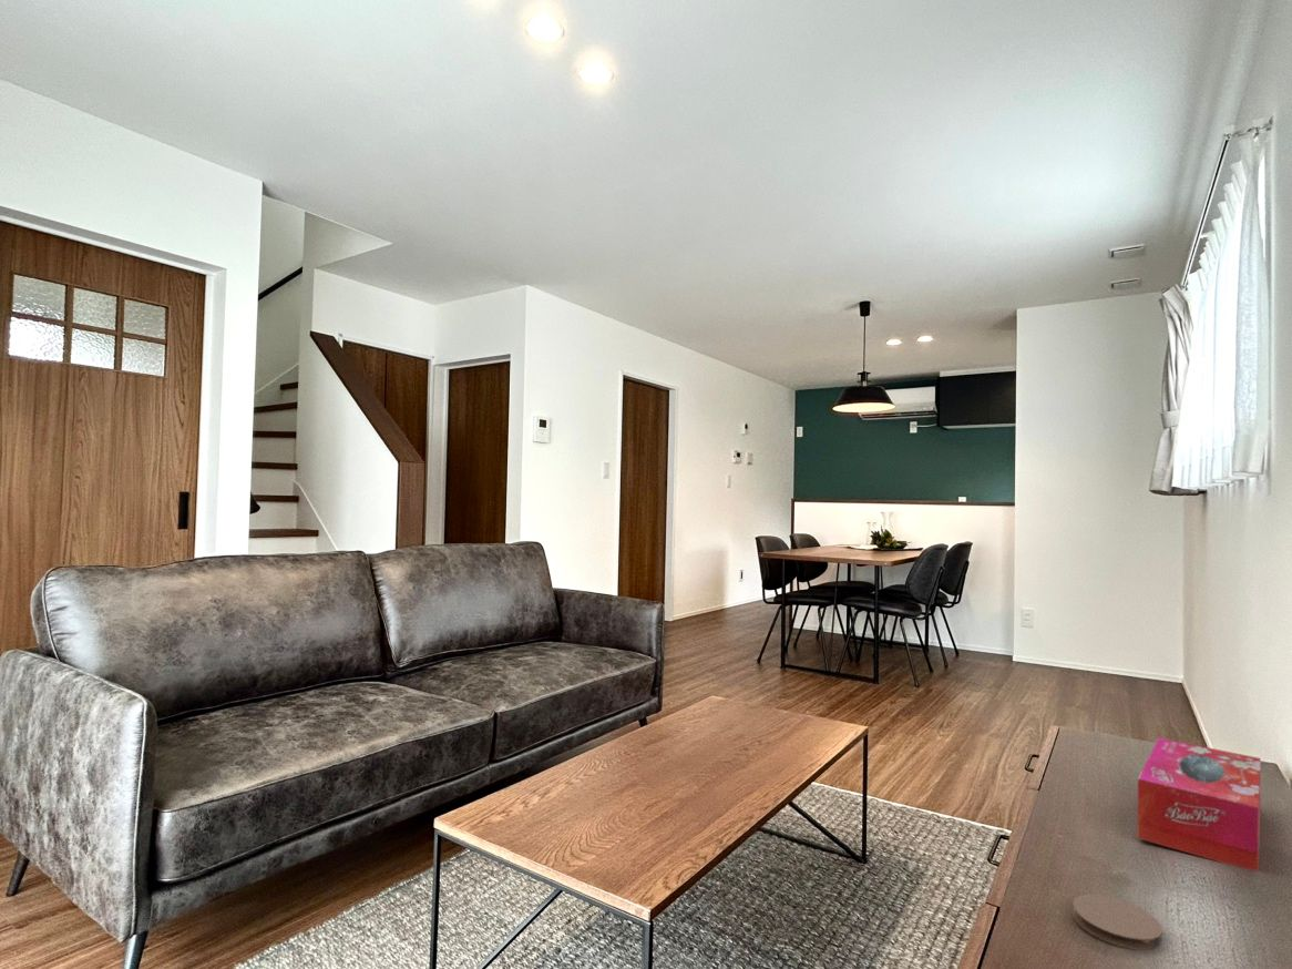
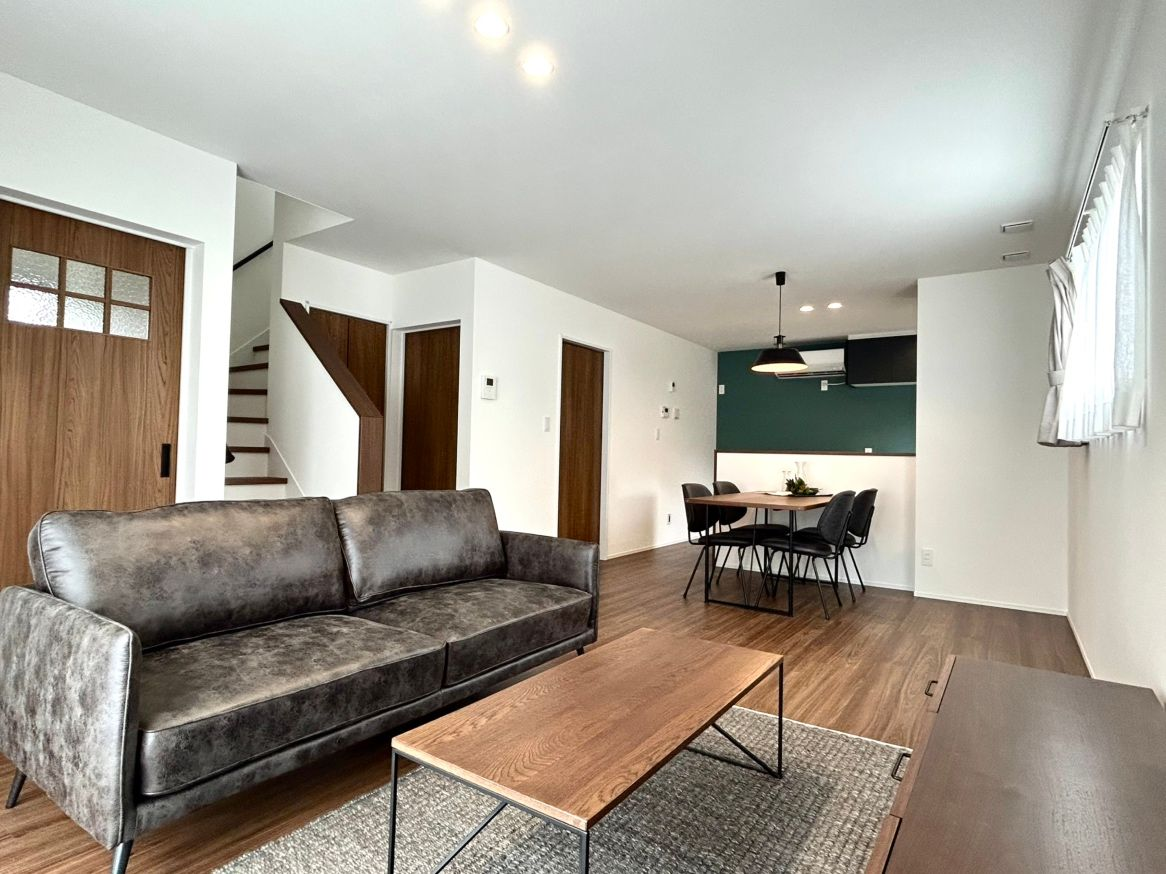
- tissue box [1136,736,1262,873]
- coaster [1071,894,1163,951]
